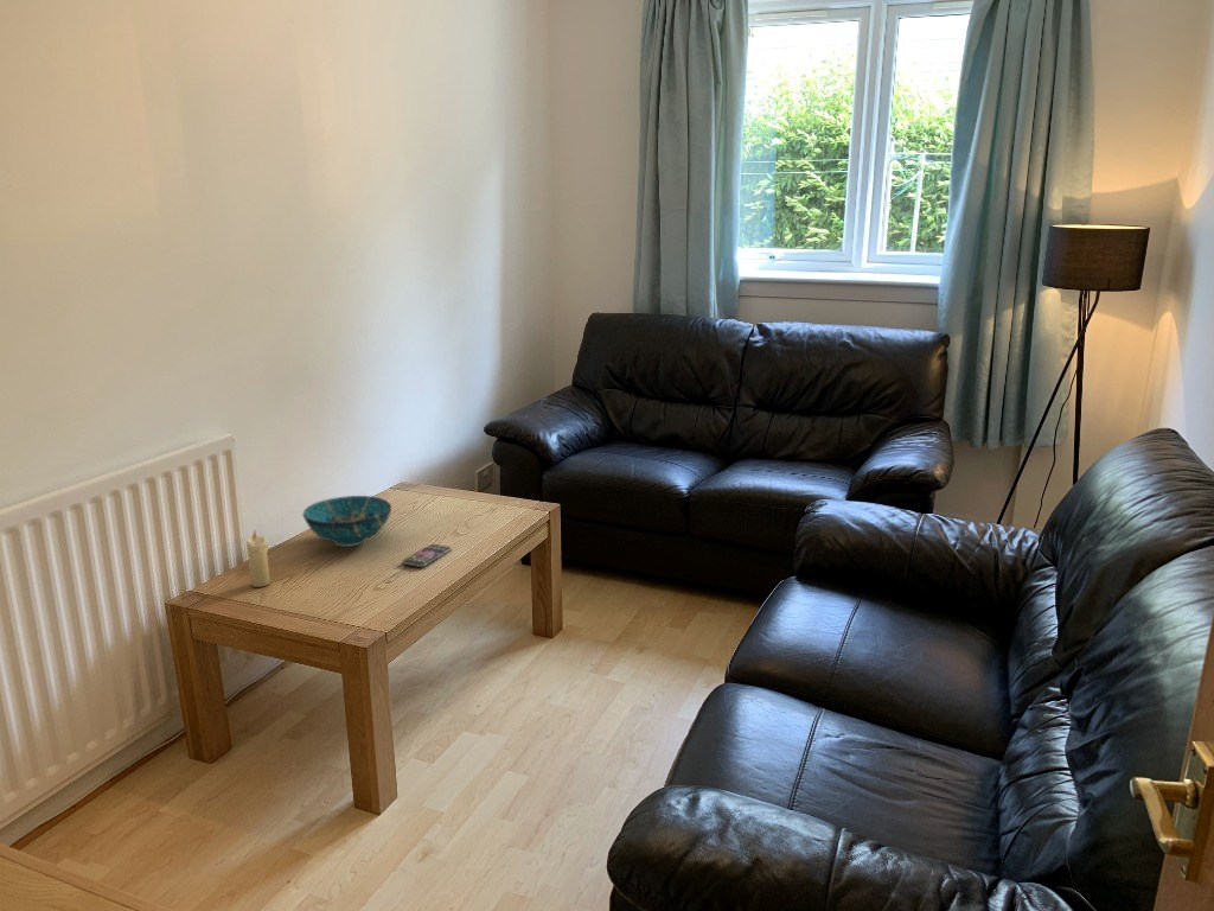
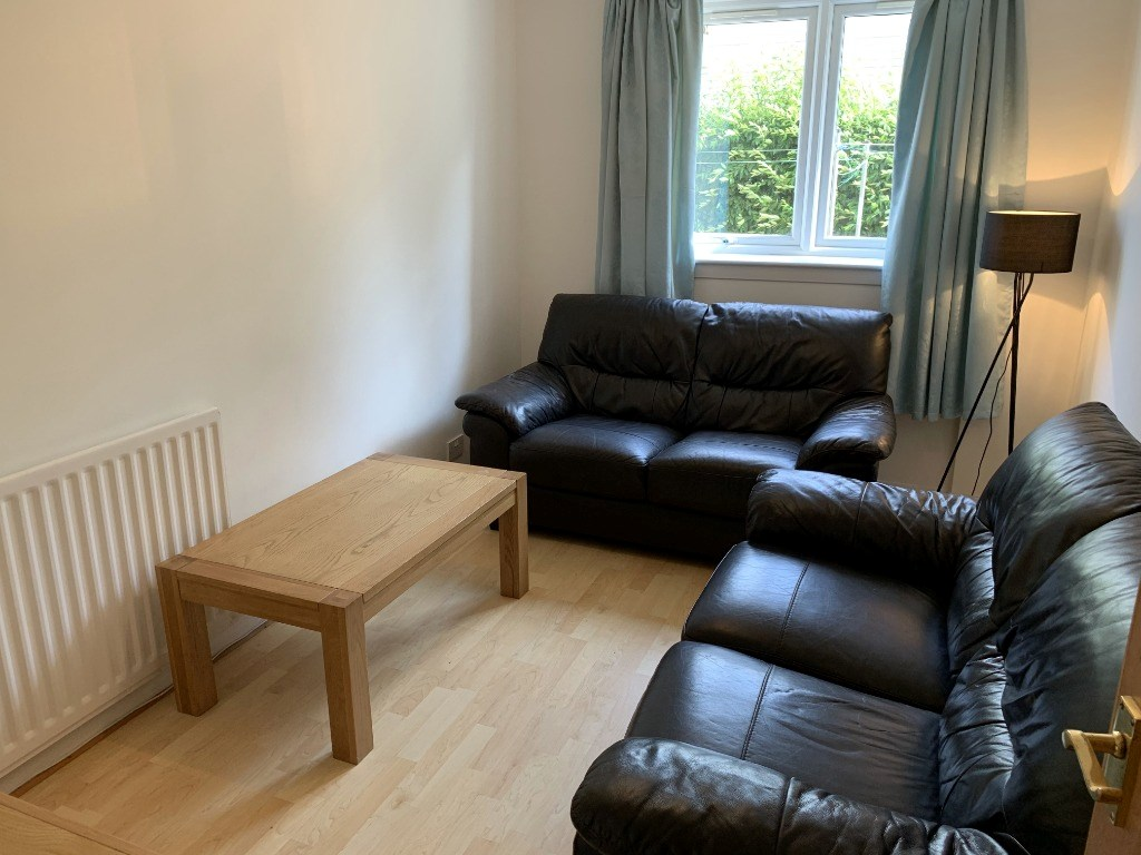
- candle [245,529,271,588]
- decorative bowl [301,495,392,548]
- smartphone [401,543,453,568]
